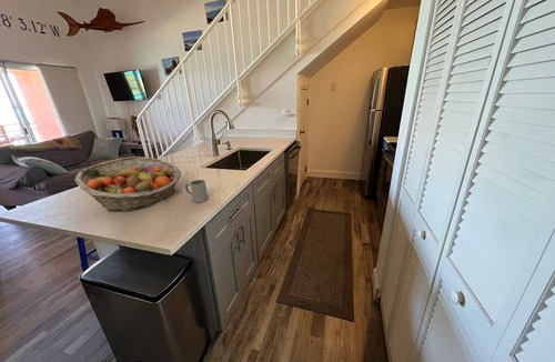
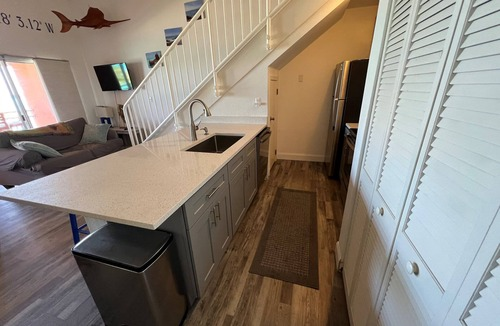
- fruit basket [74,155,182,212]
- mug [184,179,209,203]
